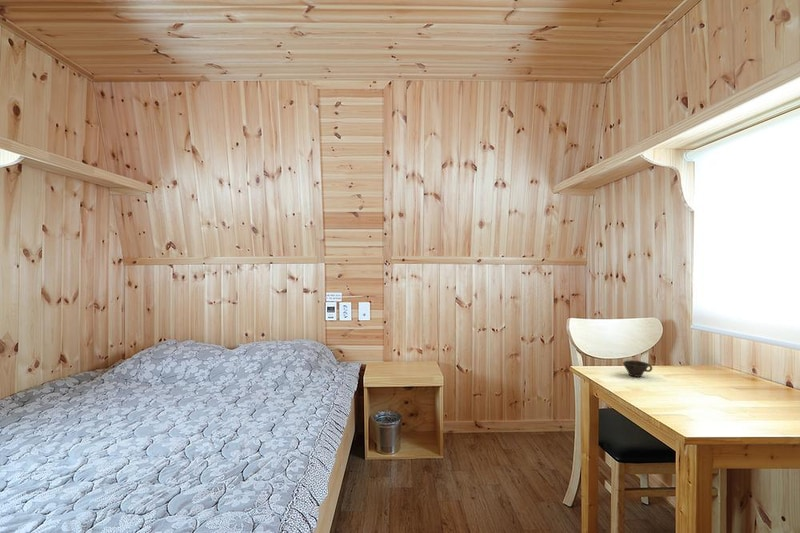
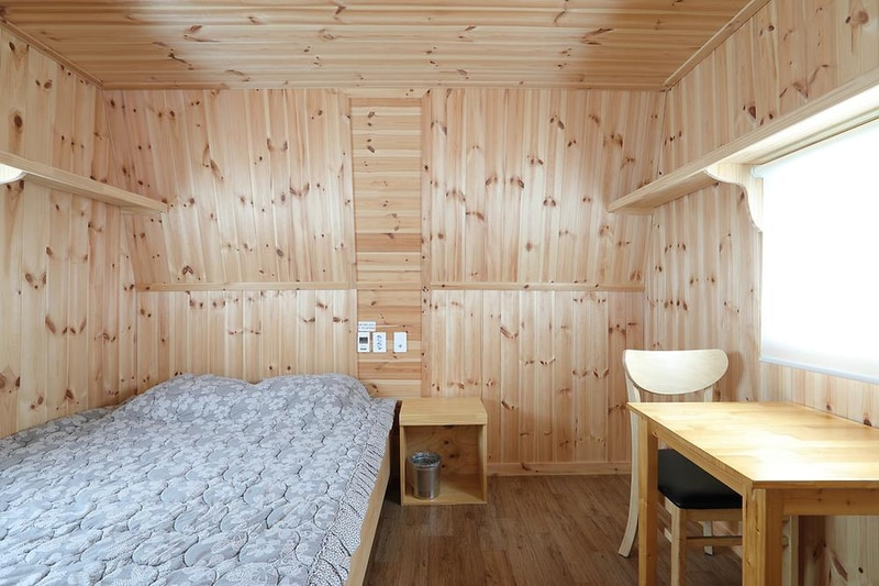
- cup [622,359,653,378]
